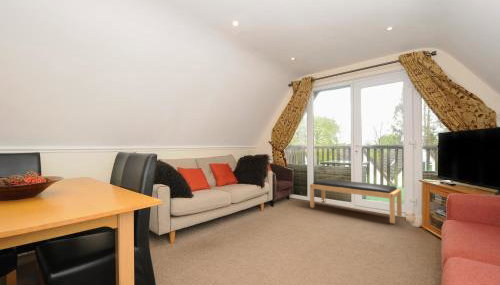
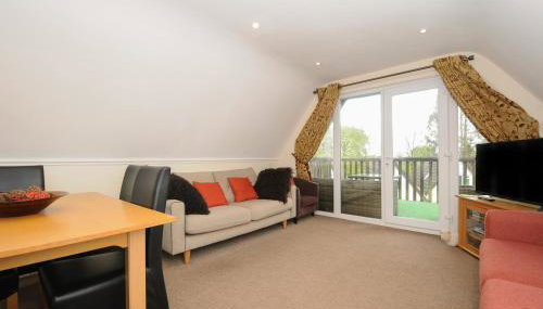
- bench [309,178,403,225]
